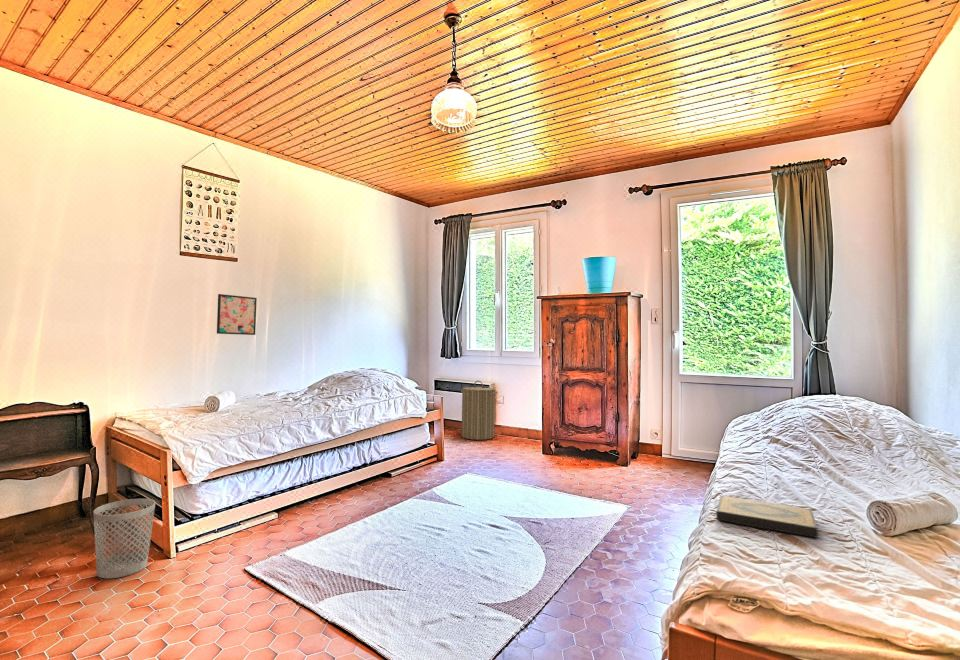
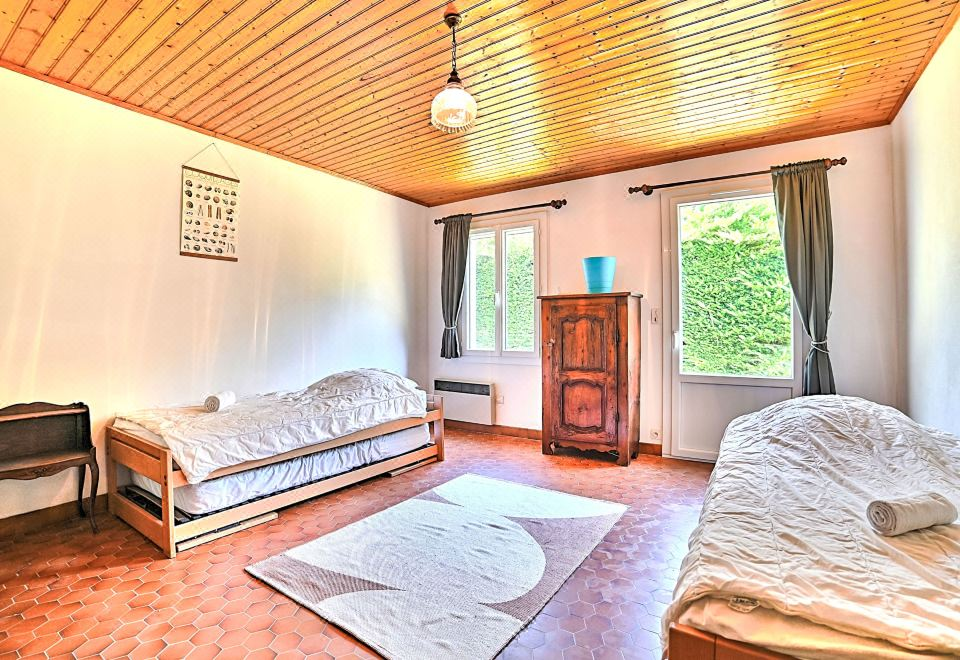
- wastebasket [92,498,156,579]
- hardback book [715,495,819,539]
- wall art [216,293,258,336]
- laundry hamper [460,380,498,441]
